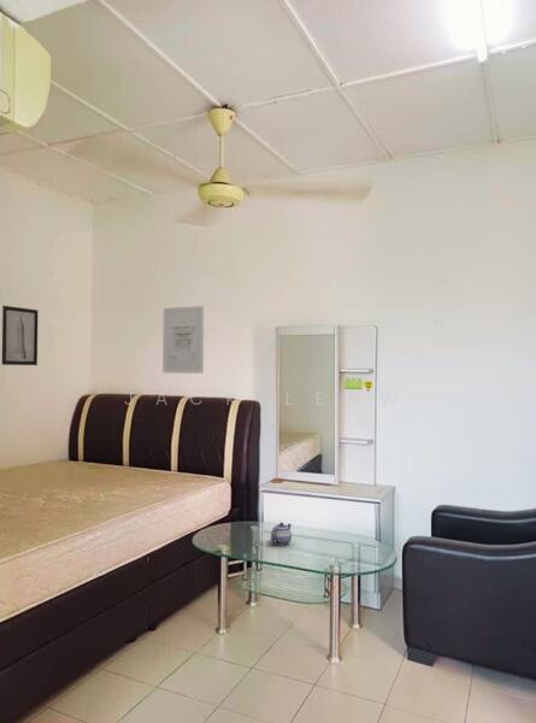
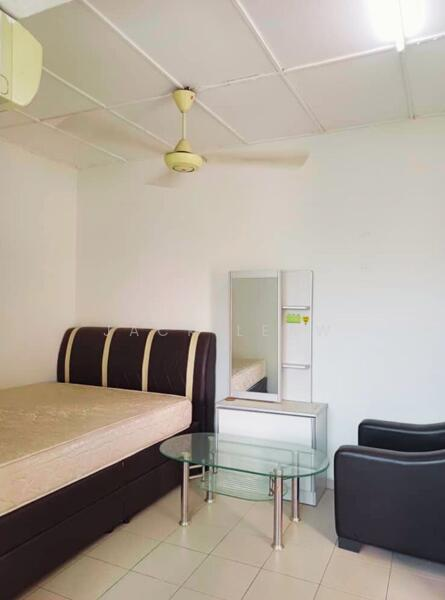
- teapot [270,522,293,547]
- wall art [161,305,205,375]
- wall art [1,305,40,366]
